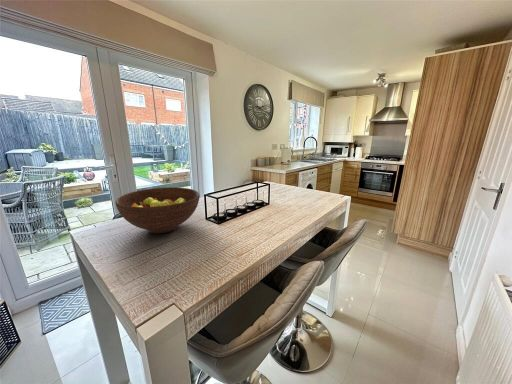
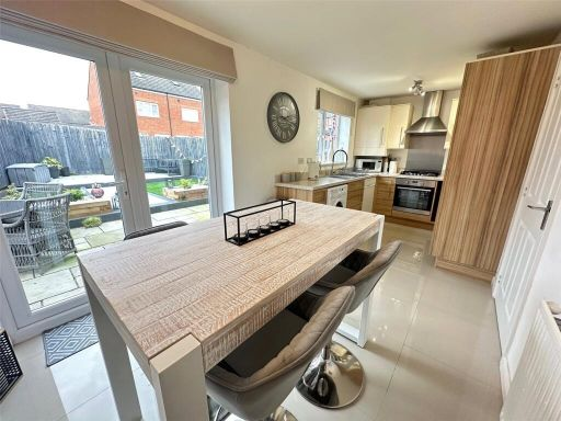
- fruit bowl [114,186,200,234]
